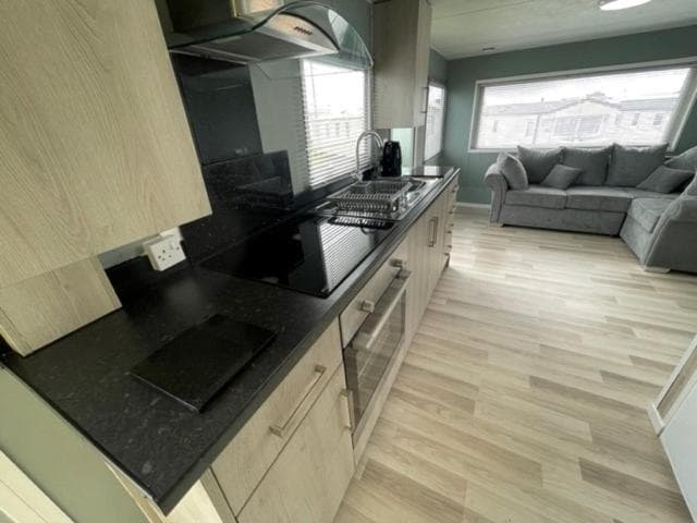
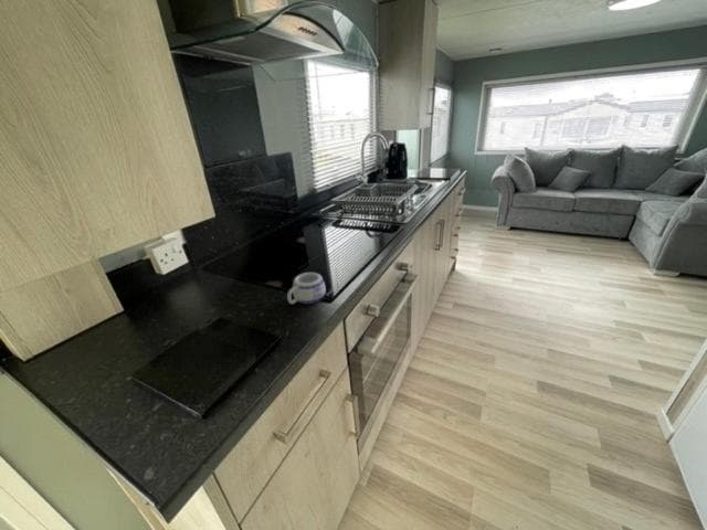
+ mug [286,272,327,305]
